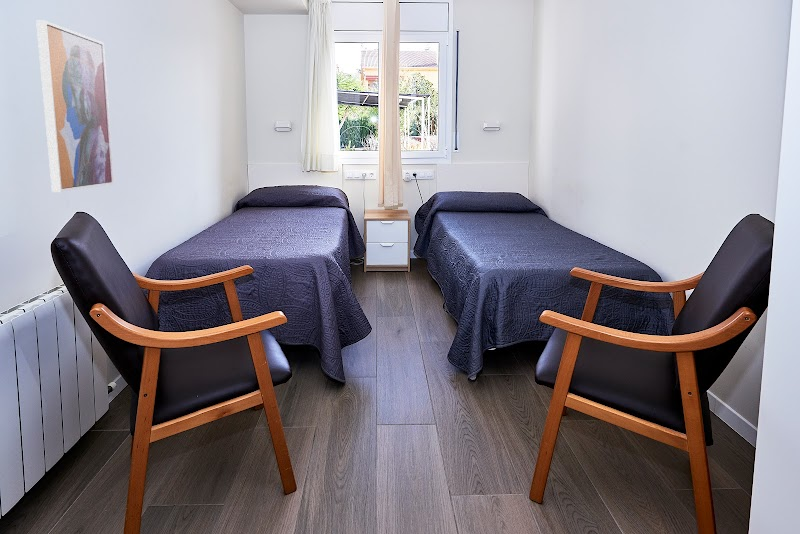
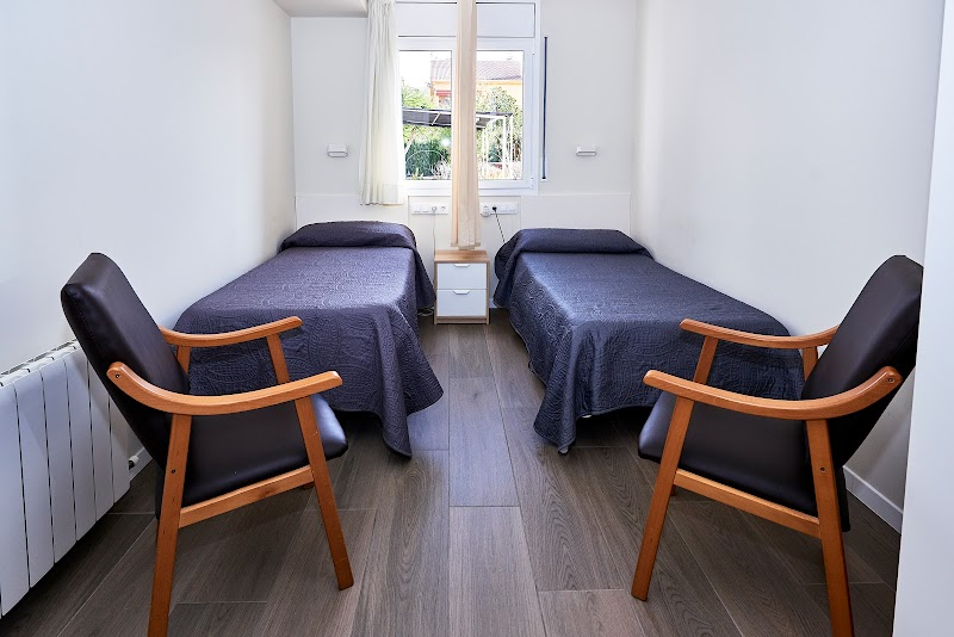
- wall art [35,20,115,193]
